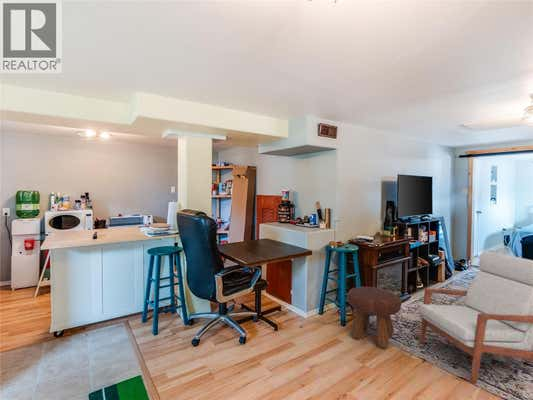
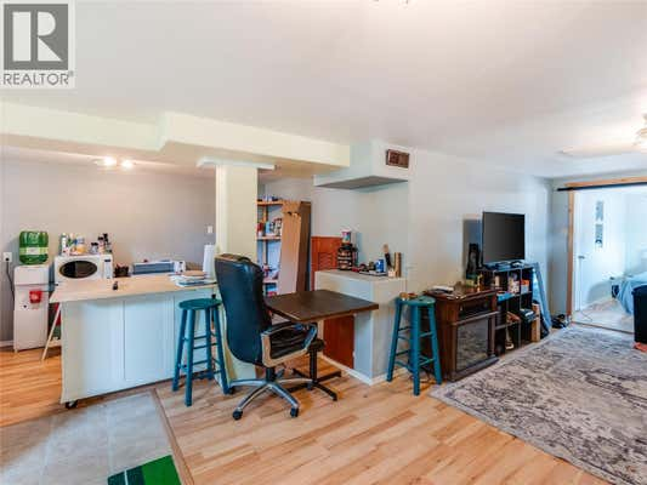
- footstool [346,286,402,349]
- armchair [418,250,533,384]
